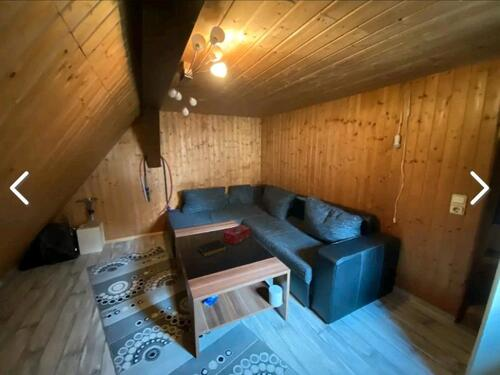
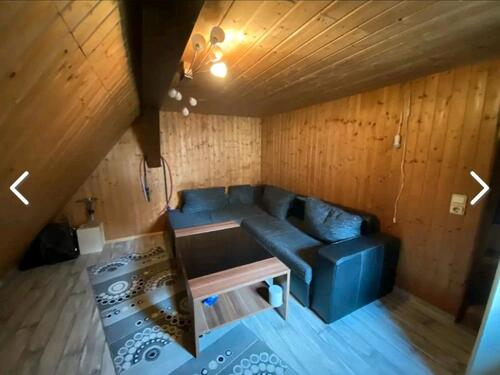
- notepad [196,239,228,258]
- tissue box [222,224,252,246]
